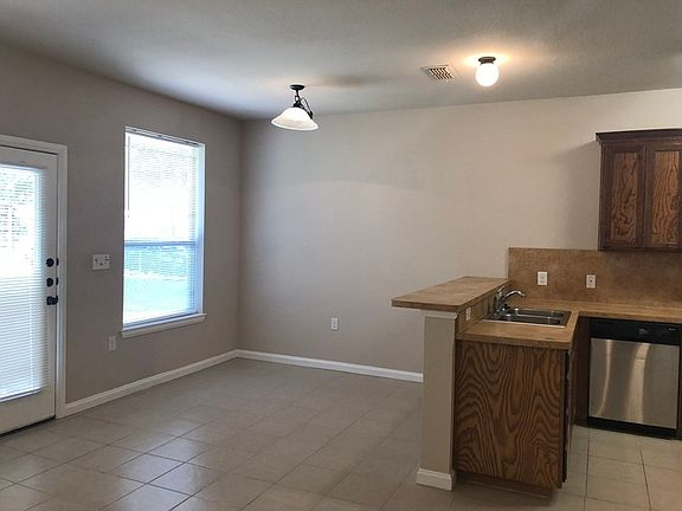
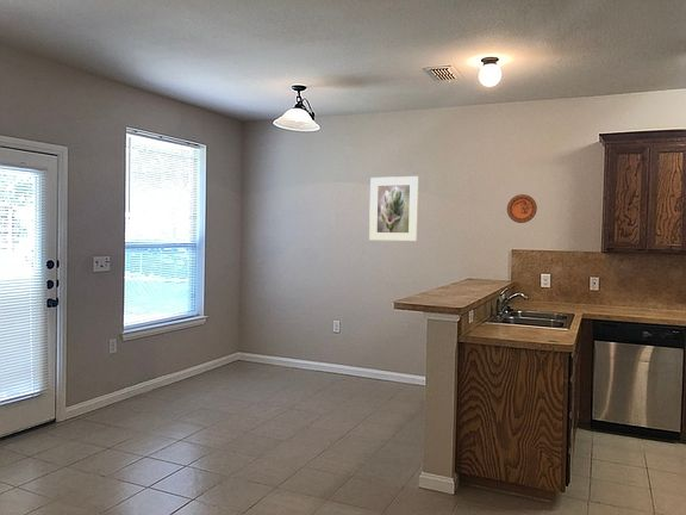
+ decorative plate [506,193,538,224]
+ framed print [368,175,419,242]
